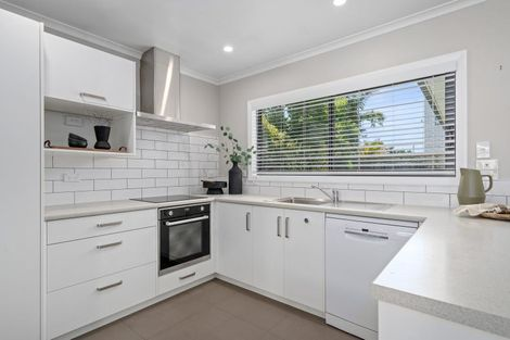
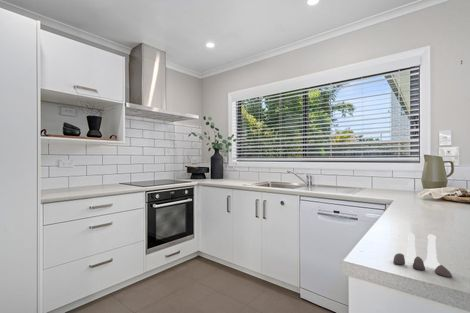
+ salt and pepper shaker set [392,232,453,278]
